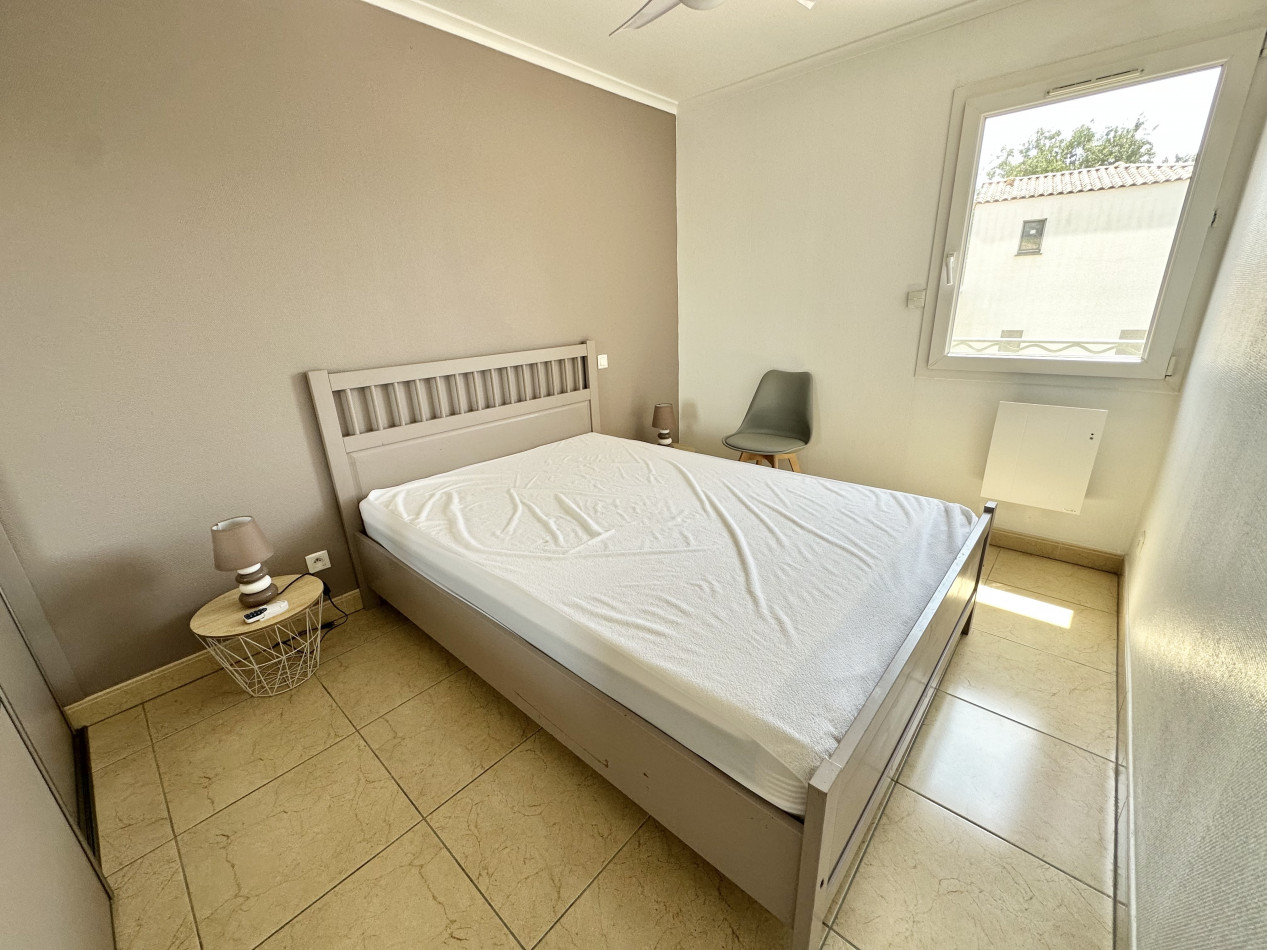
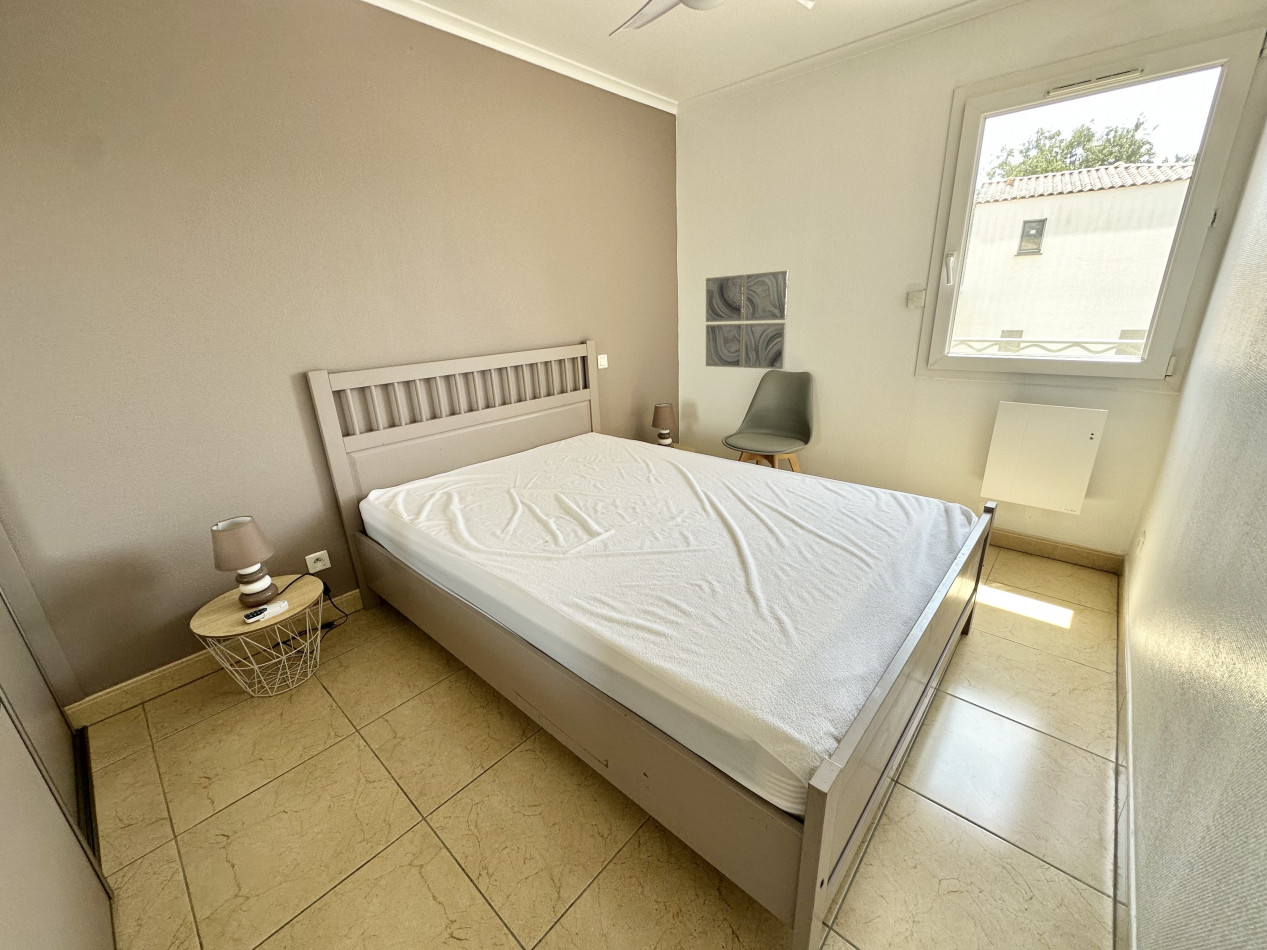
+ wall art [705,270,790,370]
